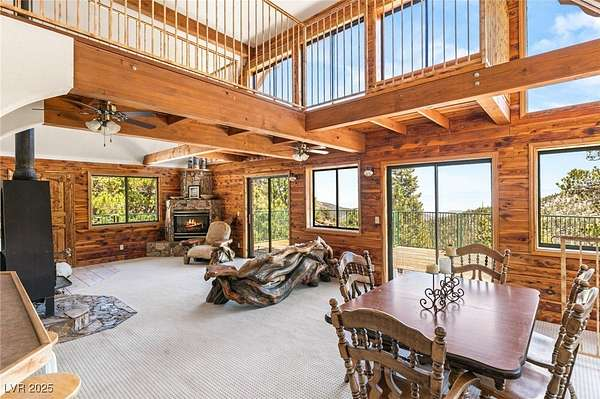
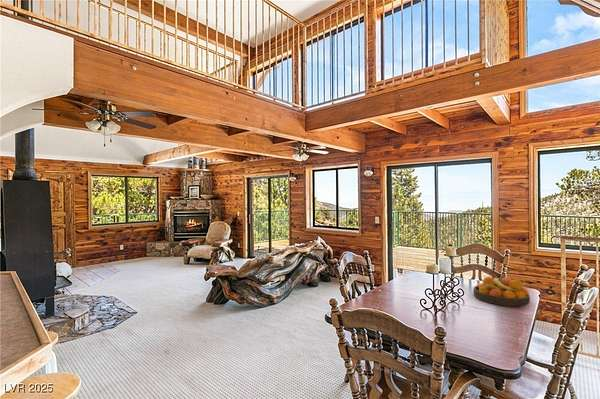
+ fruit bowl [472,275,531,307]
